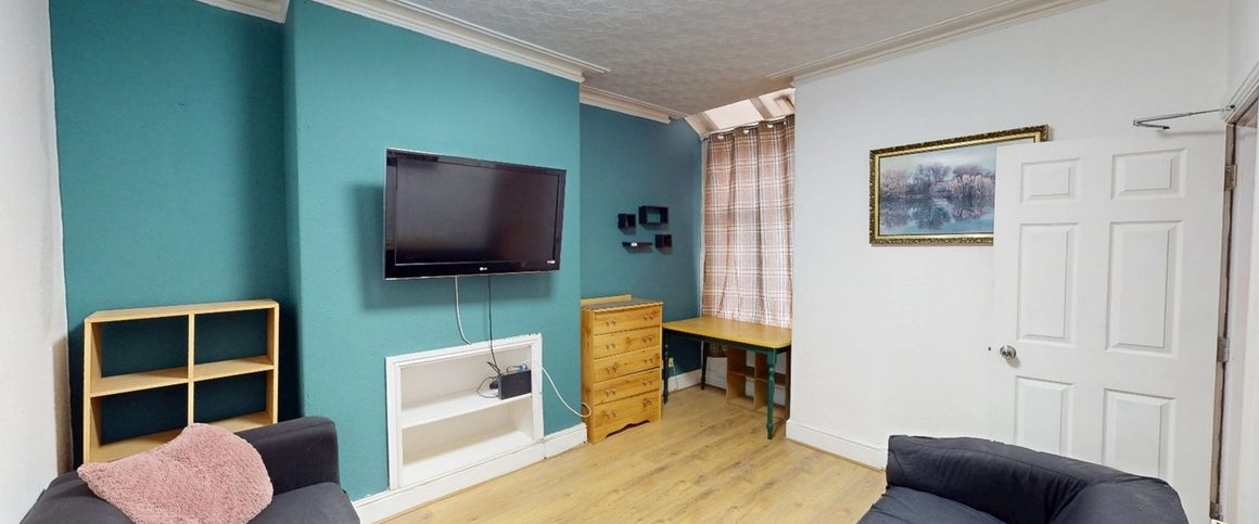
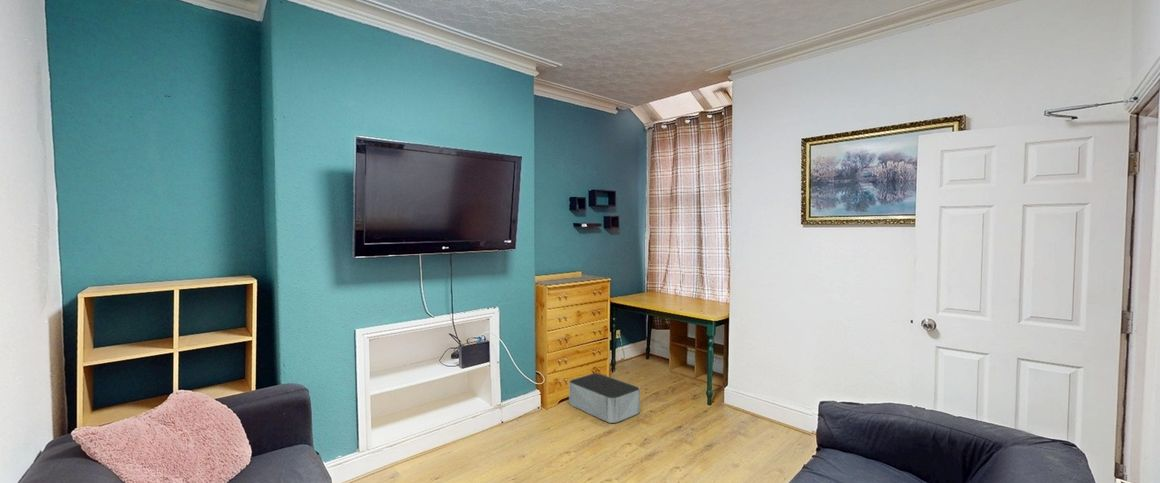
+ storage bin [568,372,641,424]
